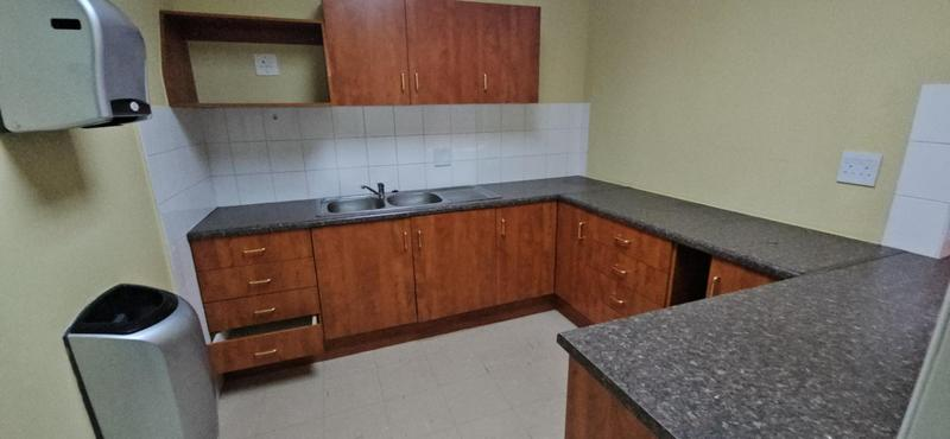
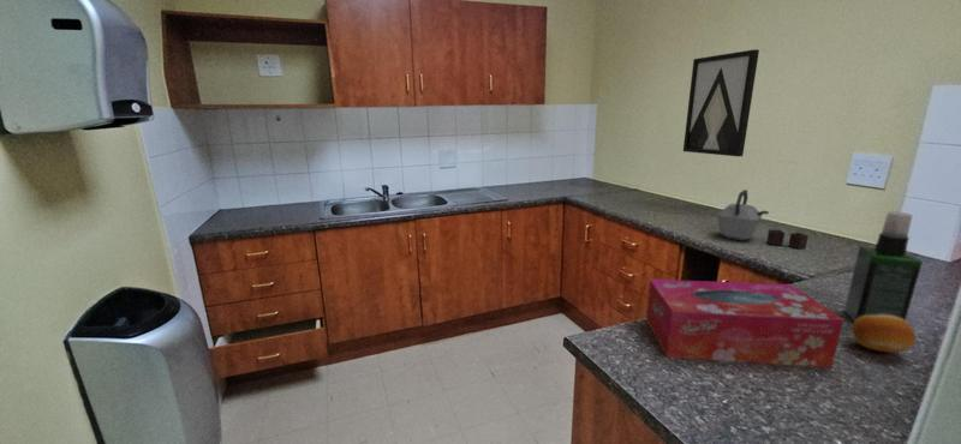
+ kettle [716,188,810,251]
+ tissue box [645,278,844,368]
+ spray bottle [843,210,924,323]
+ wall art [682,48,760,157]
+ fruit [850,314,917,354]
